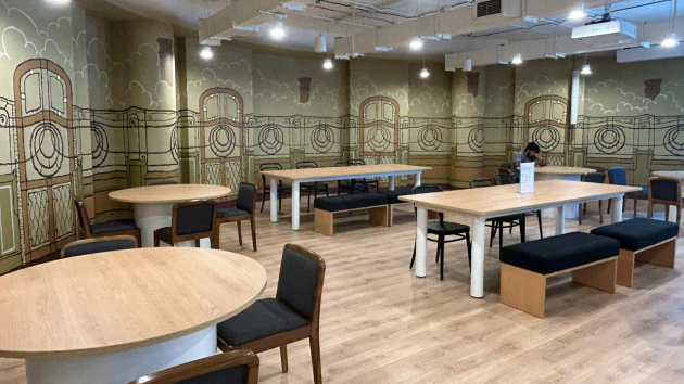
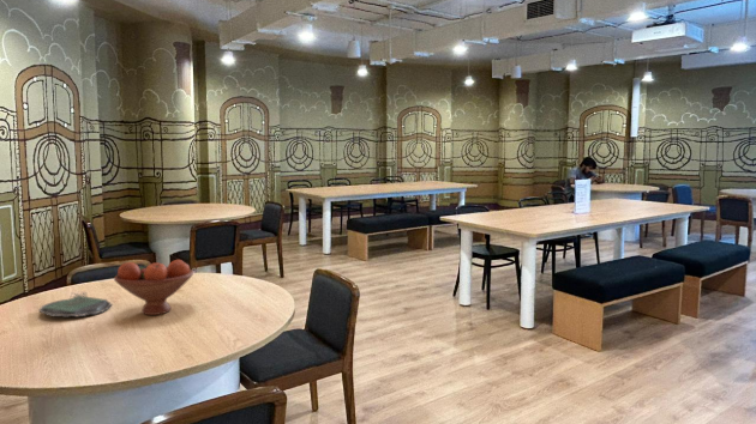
+ plate [37,290,113,317]
+ fruit bowl [113,259,194,316]
